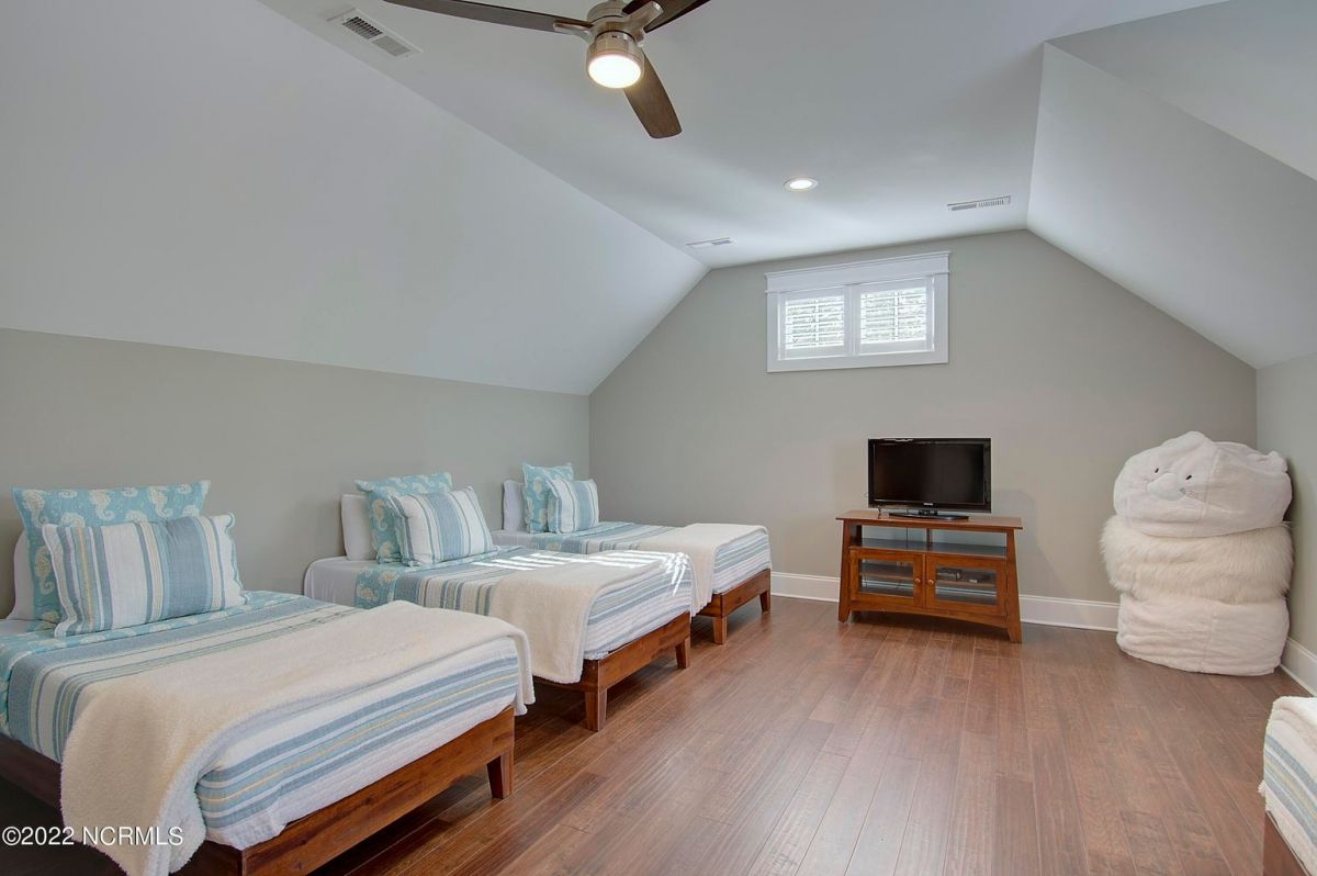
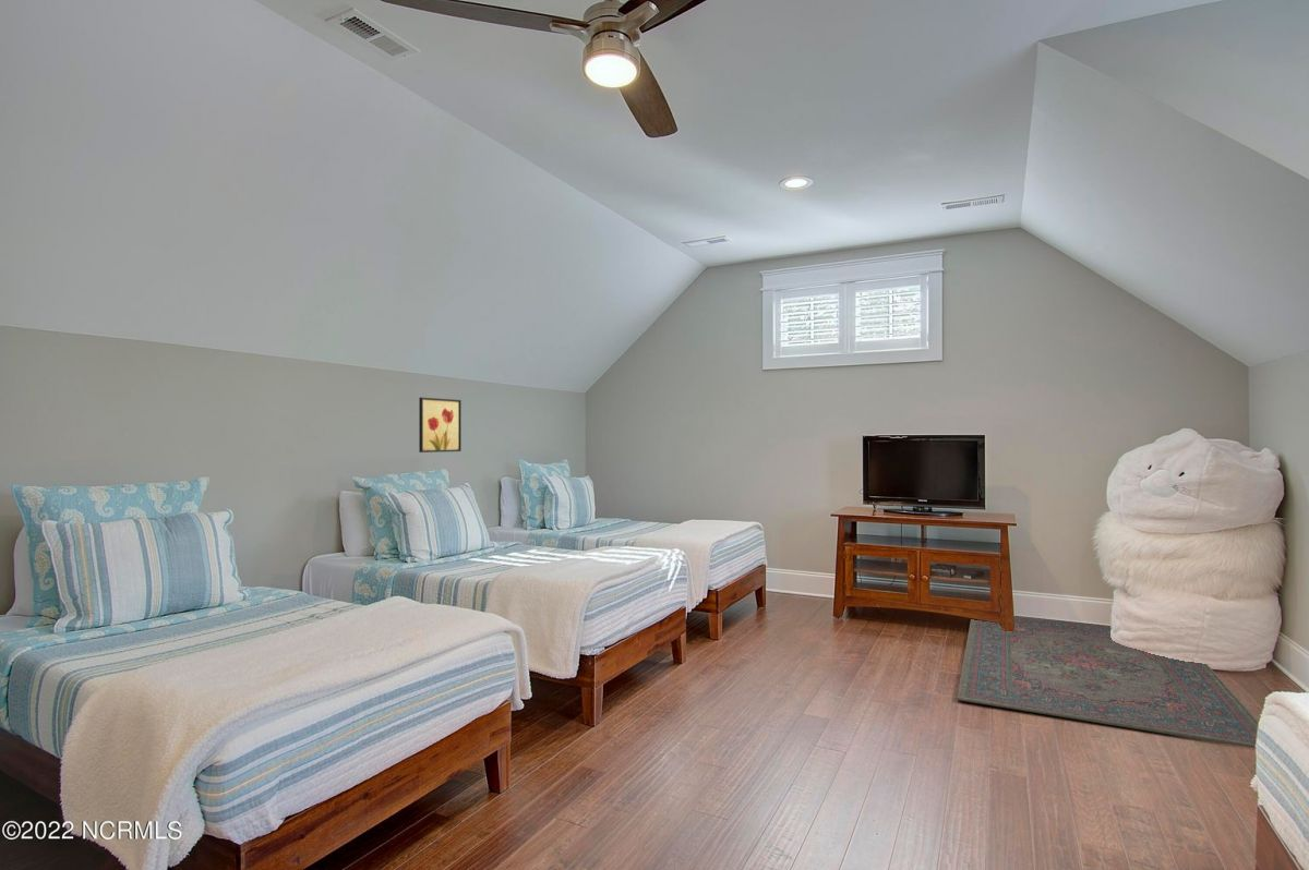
+ wall art [418,397,463,454]
+ rug [957,615,1259,749]
